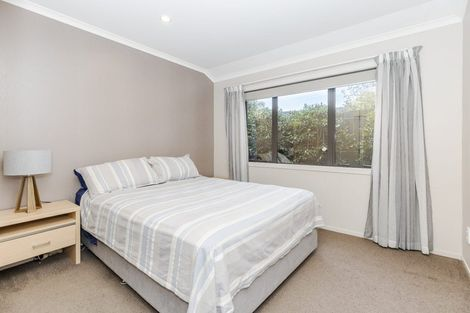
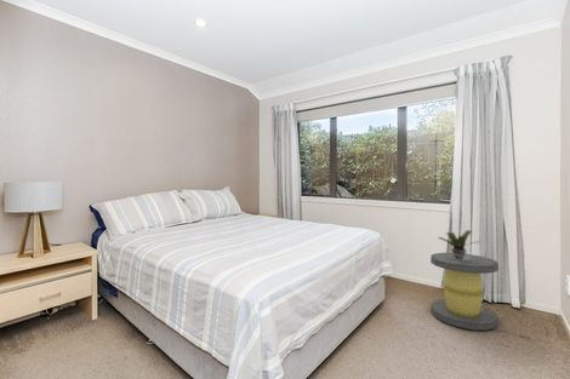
+ potted plant [437,229,481,260]
+ stool [429,252,500,332]
